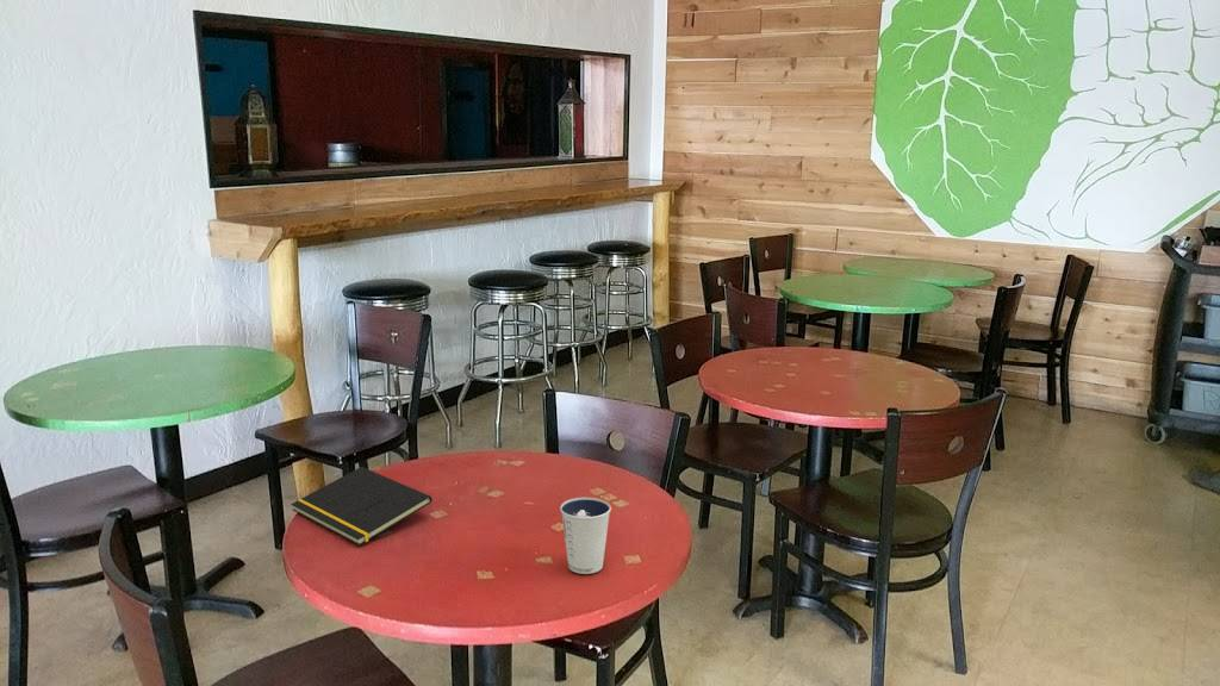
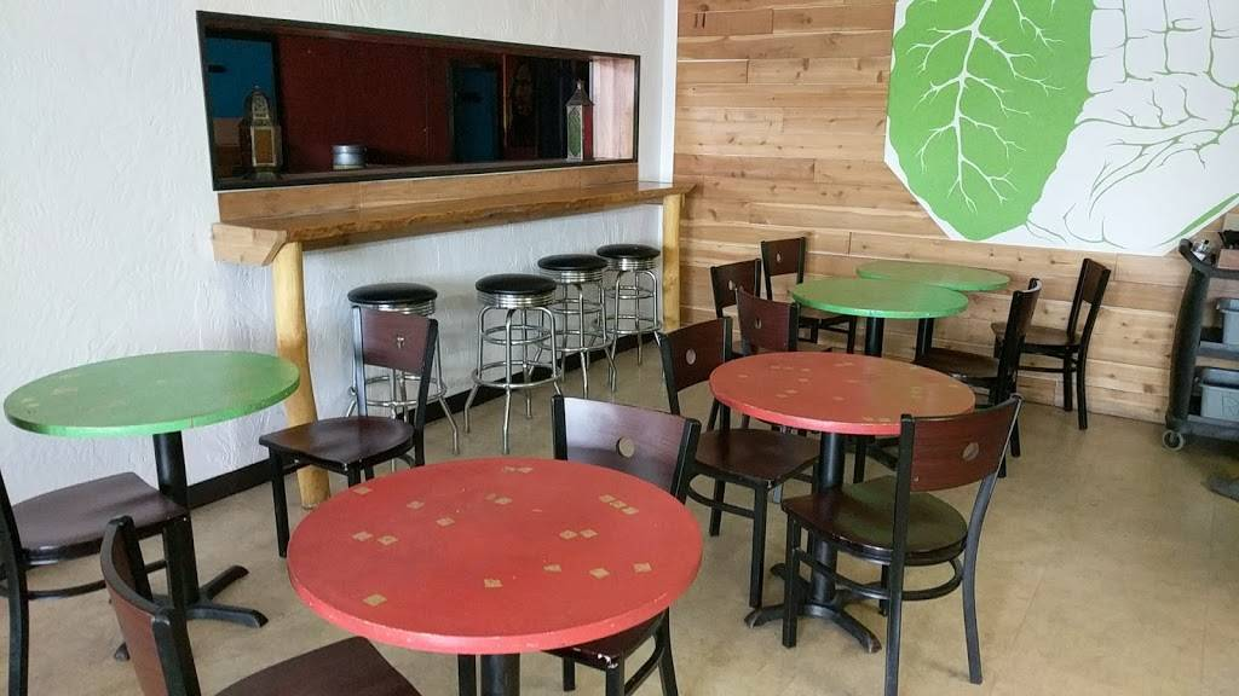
- dixie cup [559,497,612,575]
- notepad [290,466,434,547]
